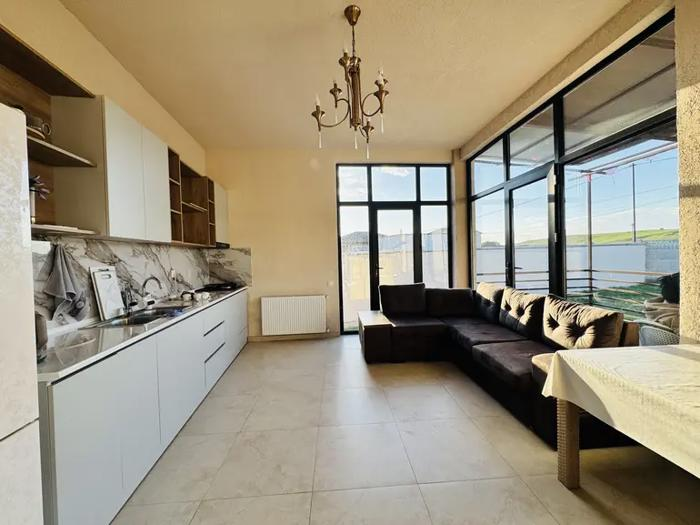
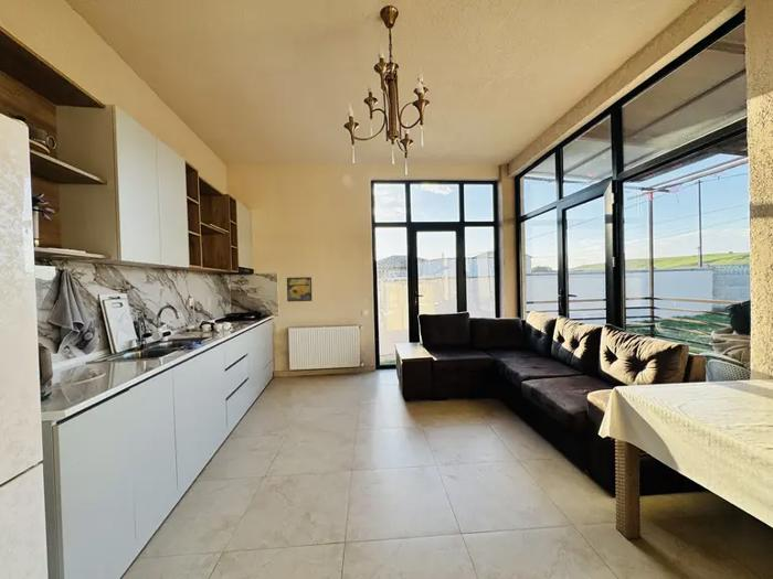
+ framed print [286,276,314,303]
